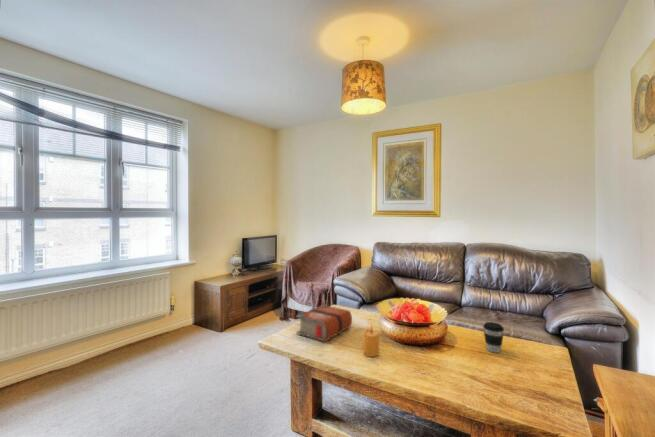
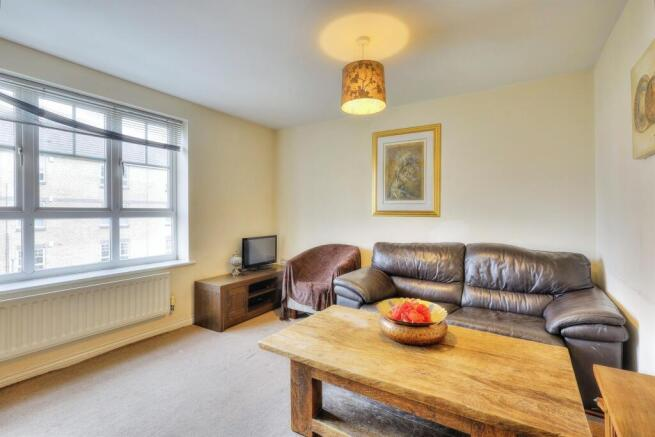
- coffee cup [482,321,505,354]
- bible [295,304,353,342]
- candle [362,323,381,358]
